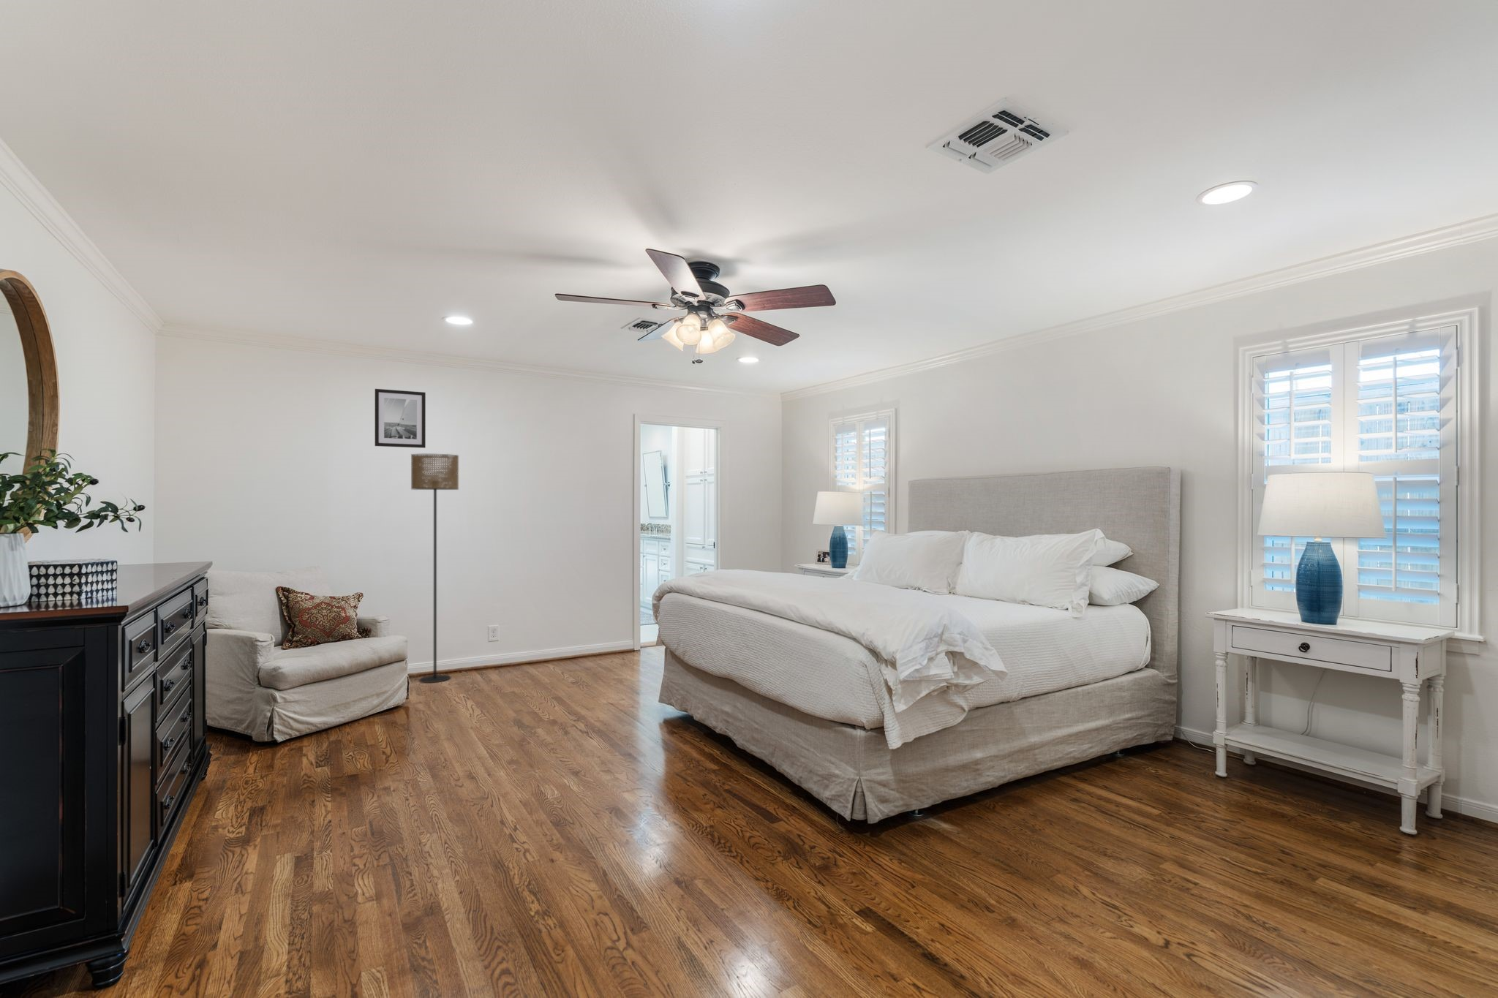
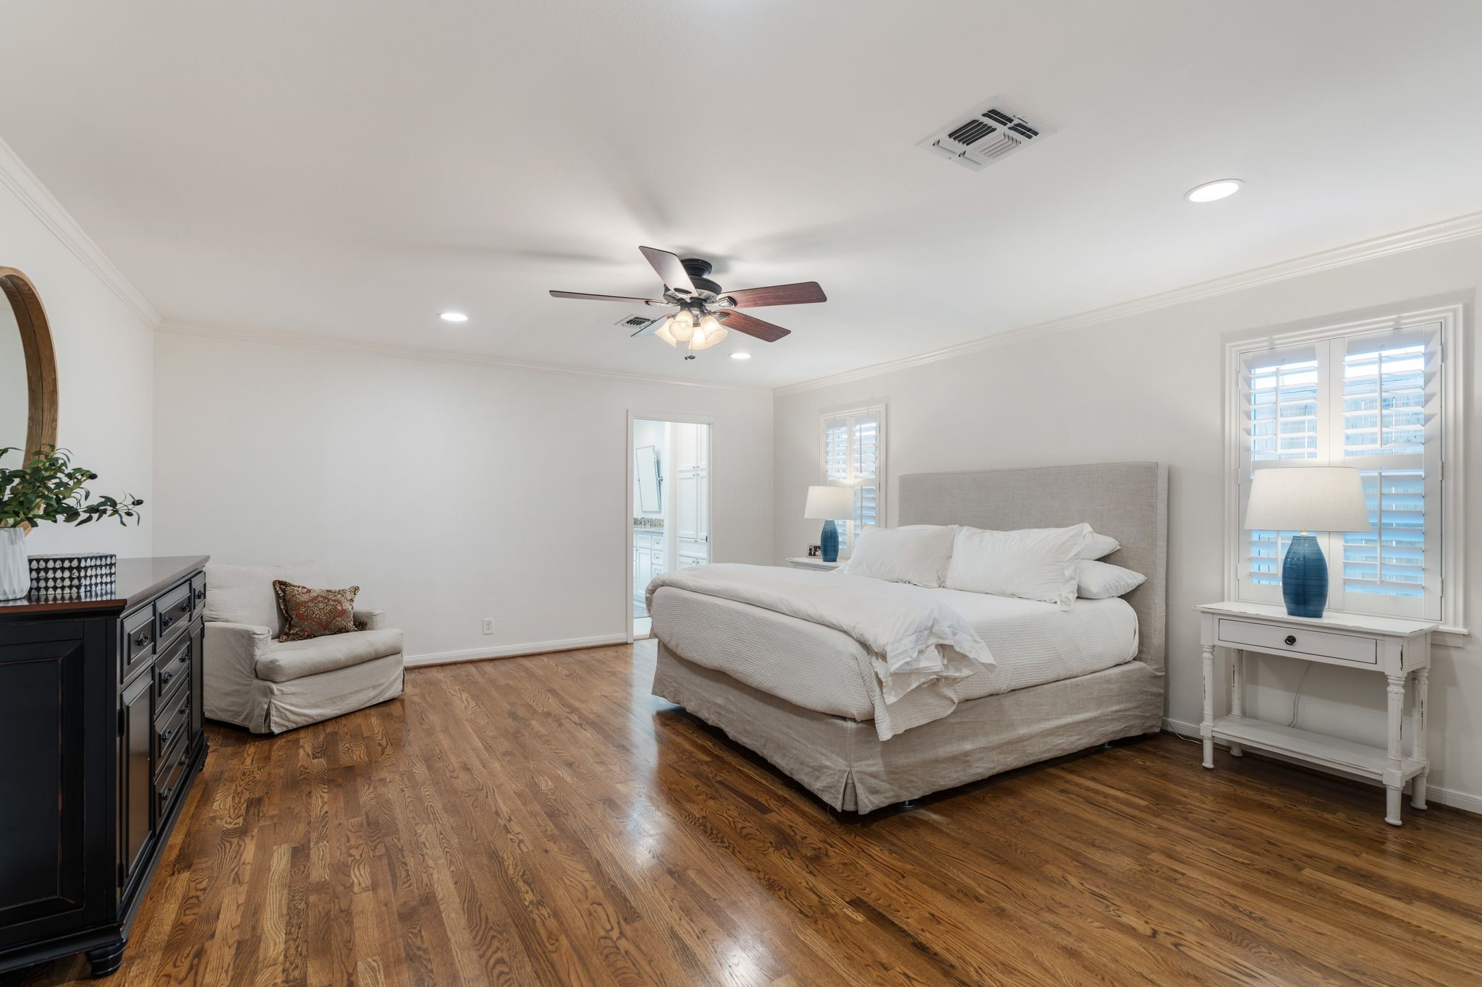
- floor lamp [410,453,459,684]
- wall art [374,389,427,449]
